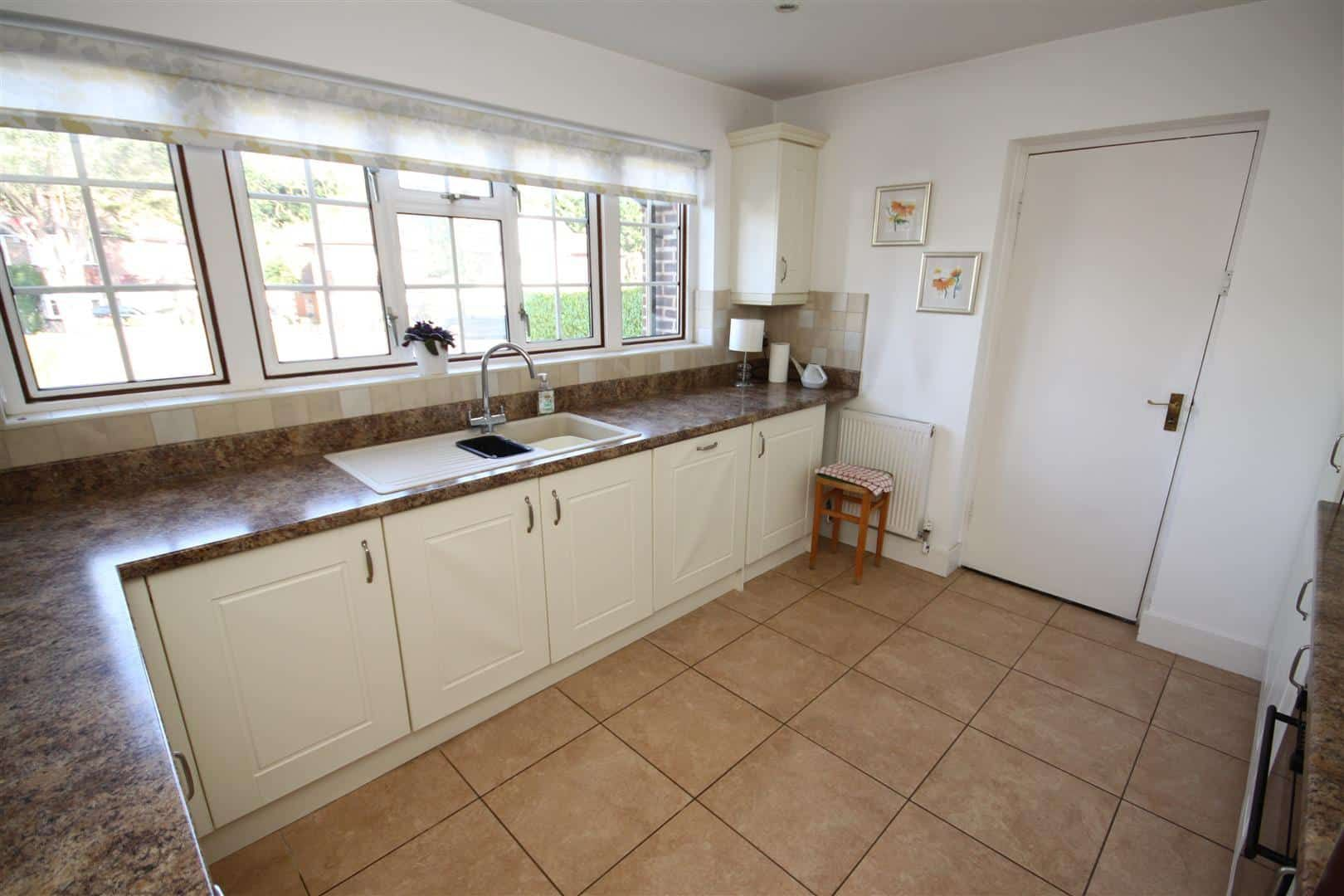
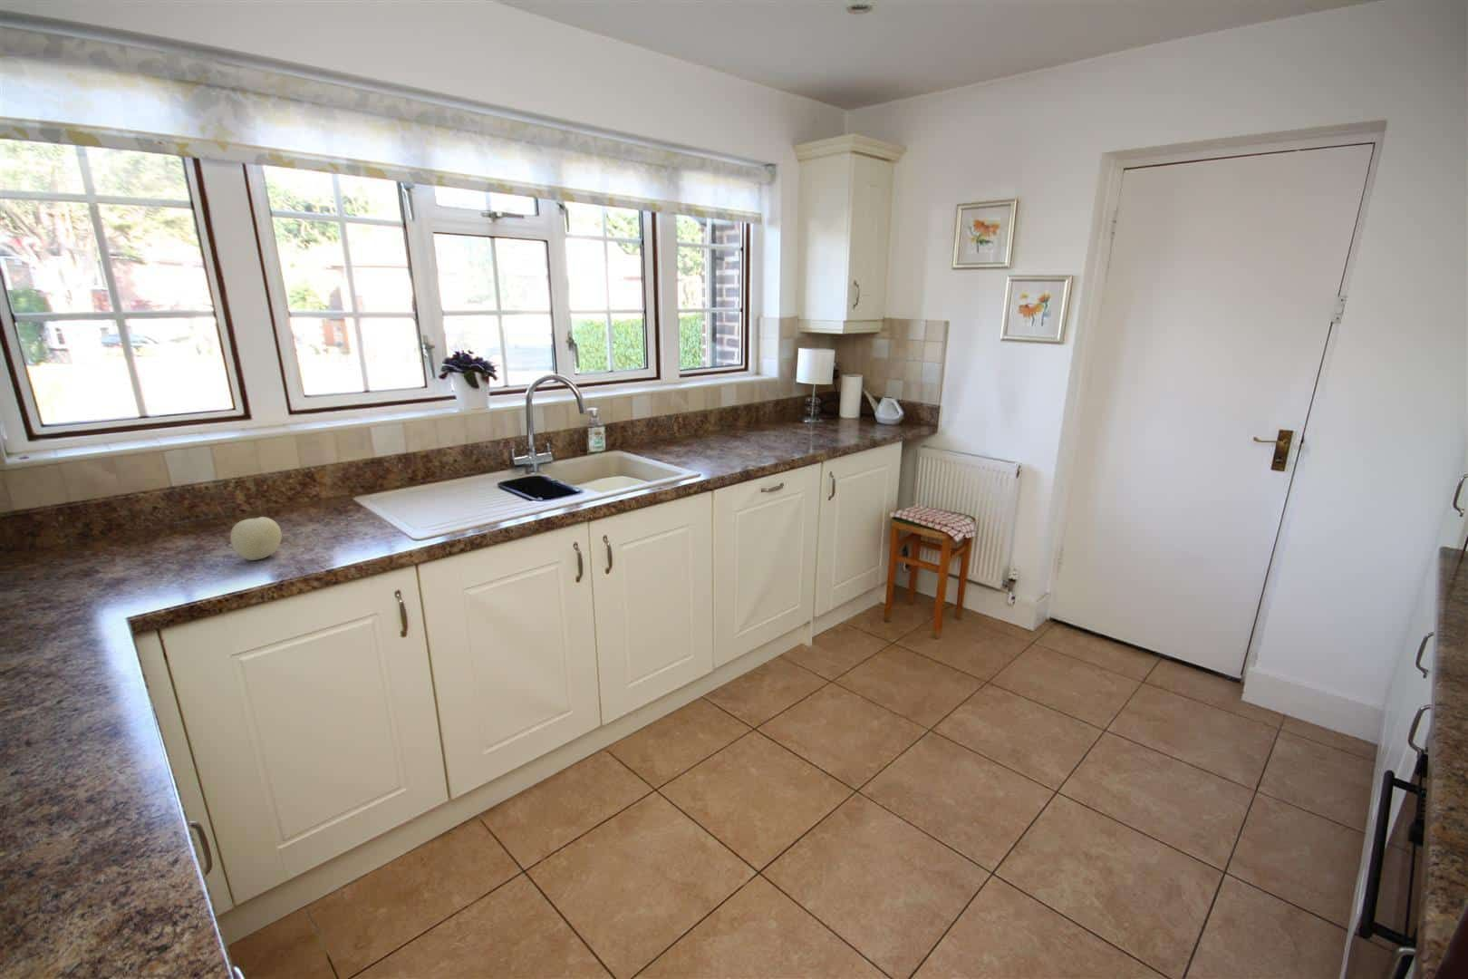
+ fruit [229,516,283,562]
